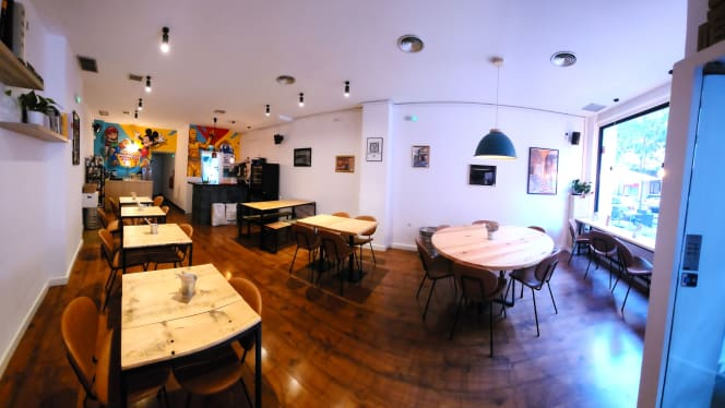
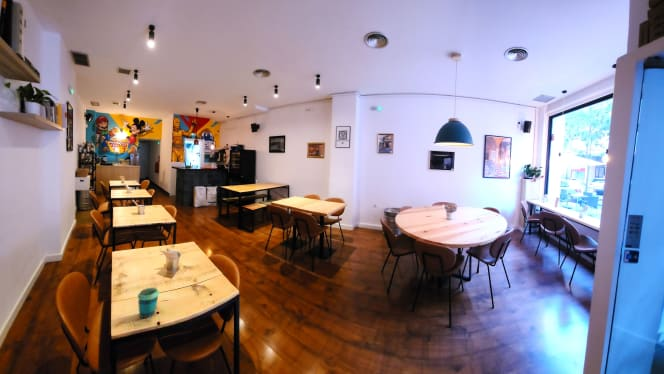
+ cup [137,287,160,319]
